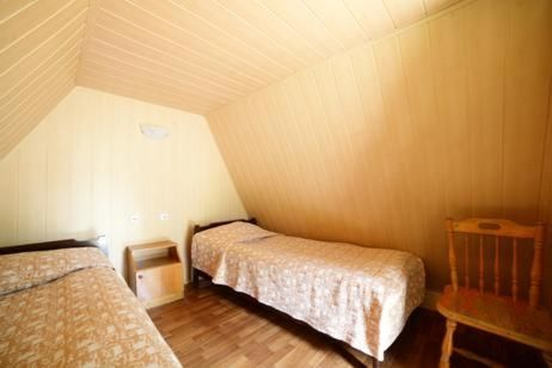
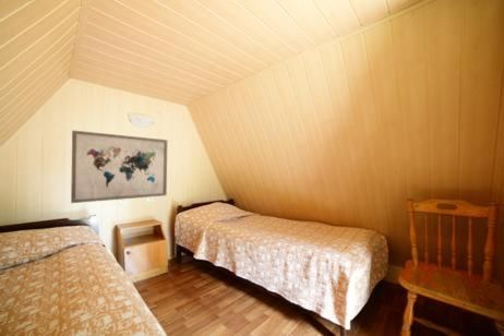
+ wall art [70,129,168,204]
